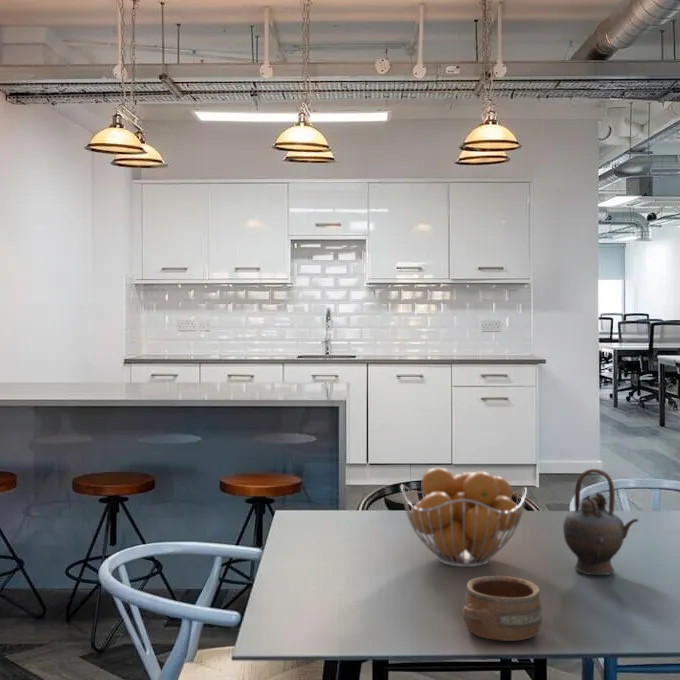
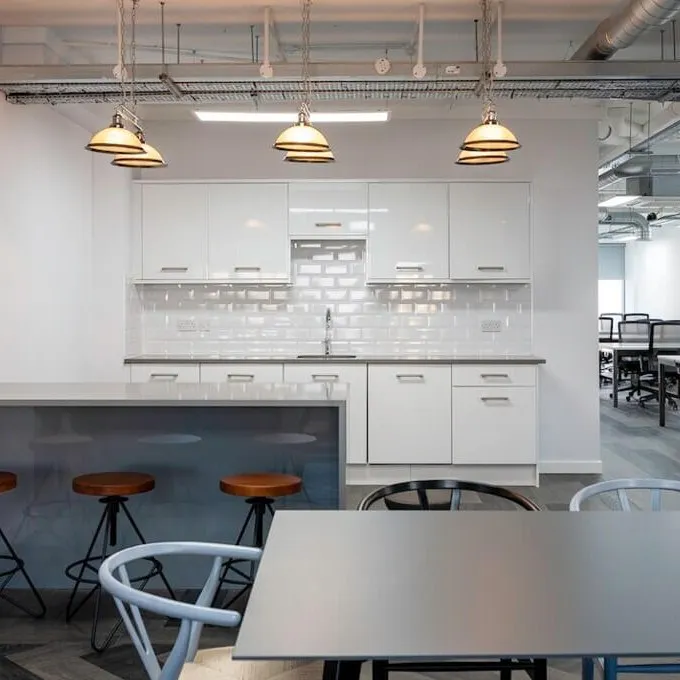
- fruit basket [400,466,528,568]
- teapot [562,468,639,576]
- pottery [462,575,543,642]
